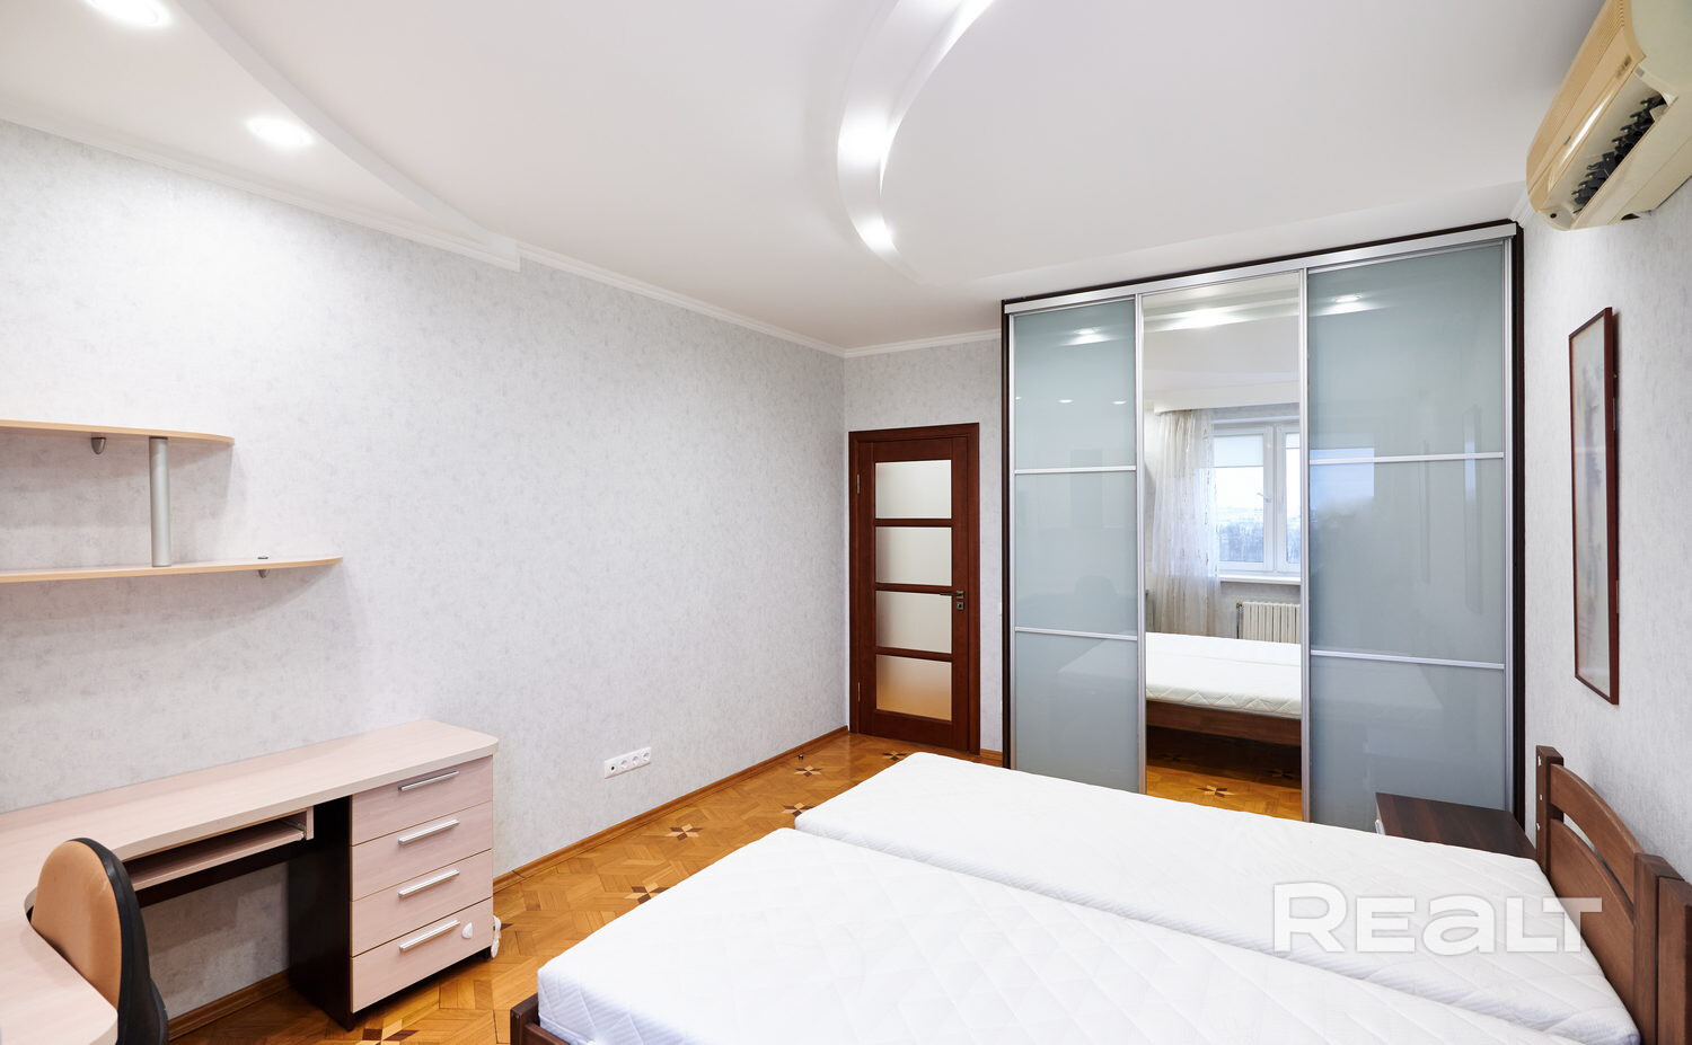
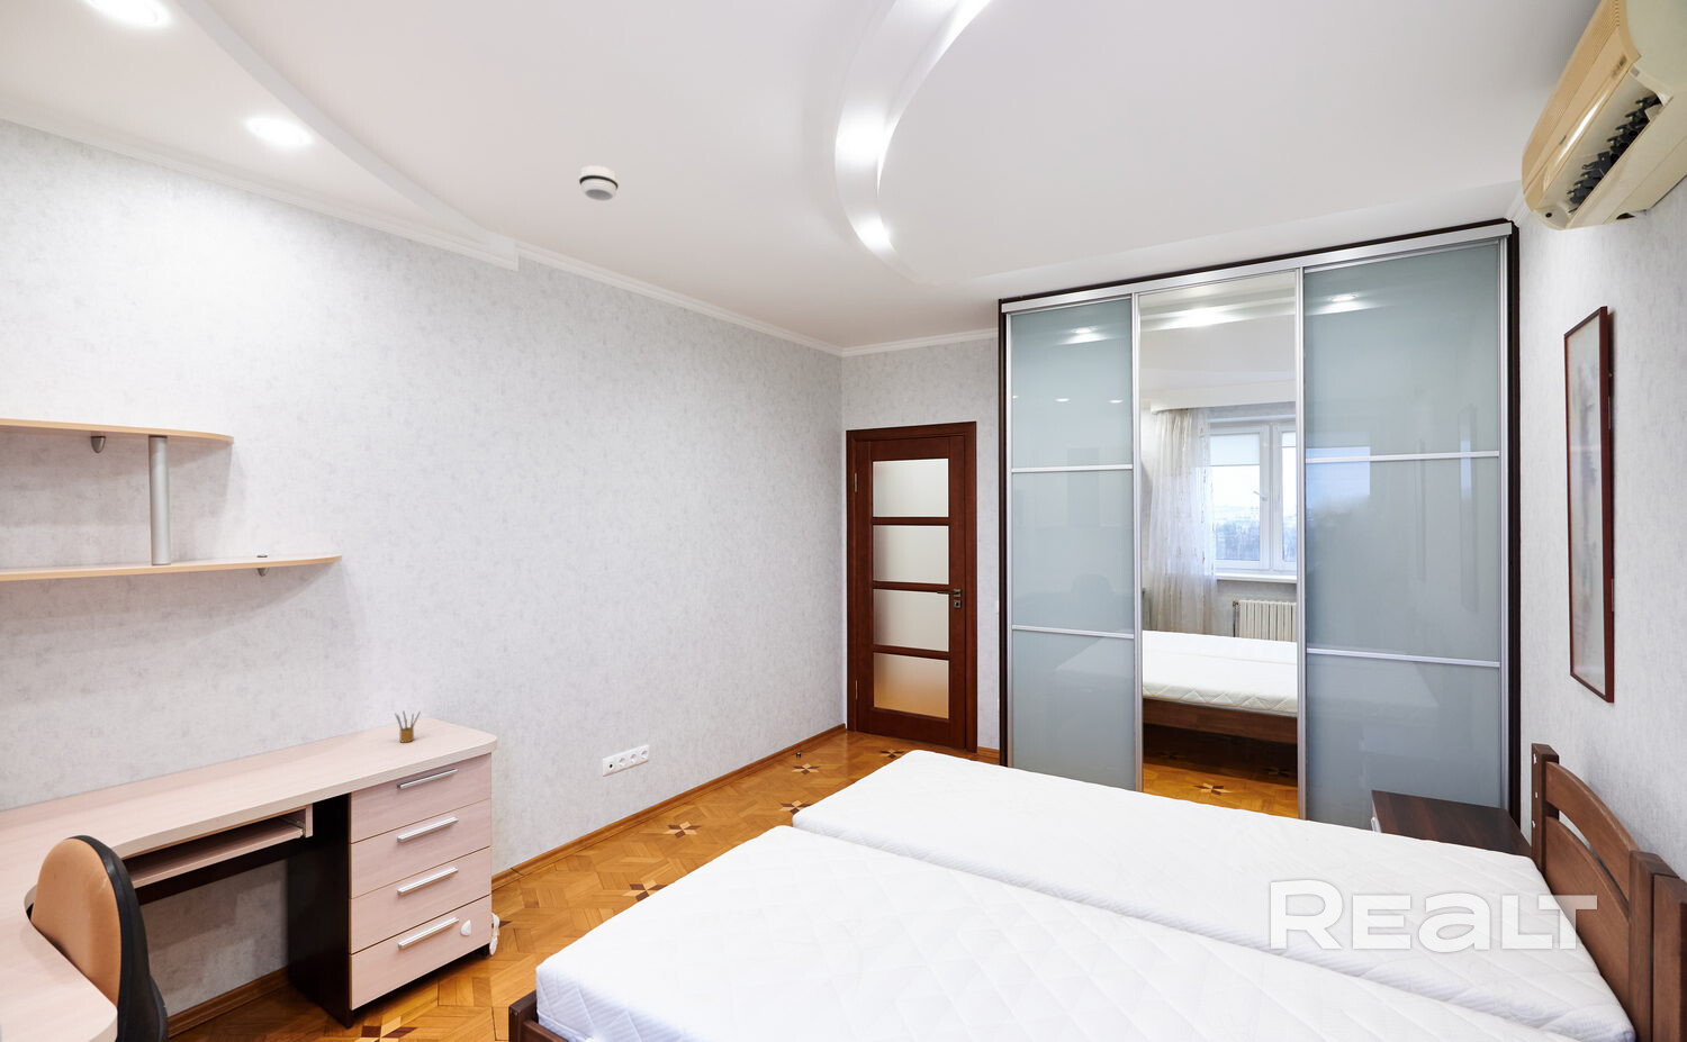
+ pencil box [394,710,422,743]
+ smoke detector [578,164,619,201]
